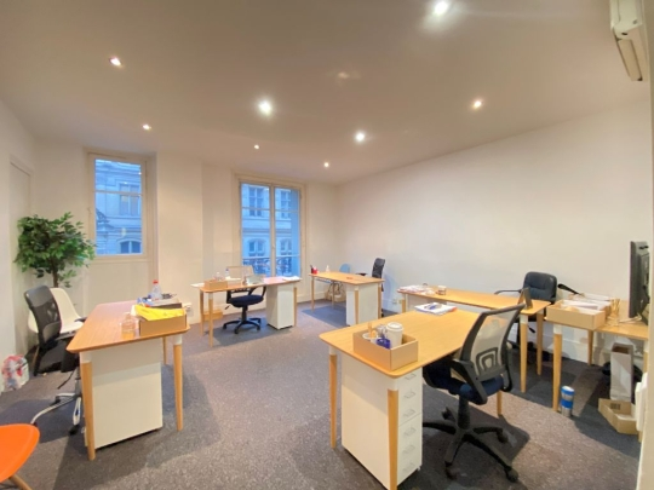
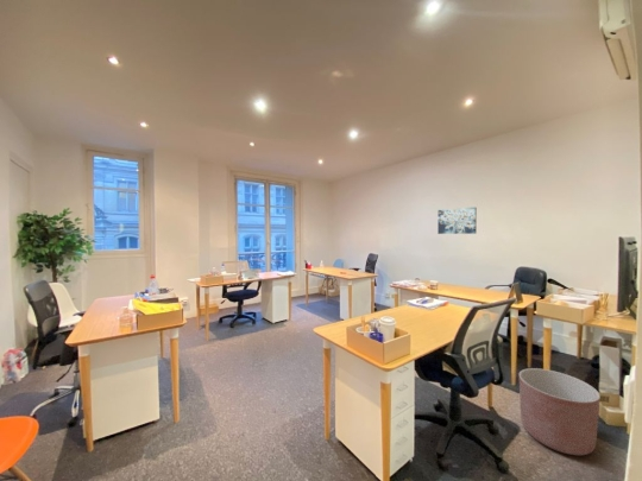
+ planter [518,367,602,456]
+ wall art [436,207,478,235]
